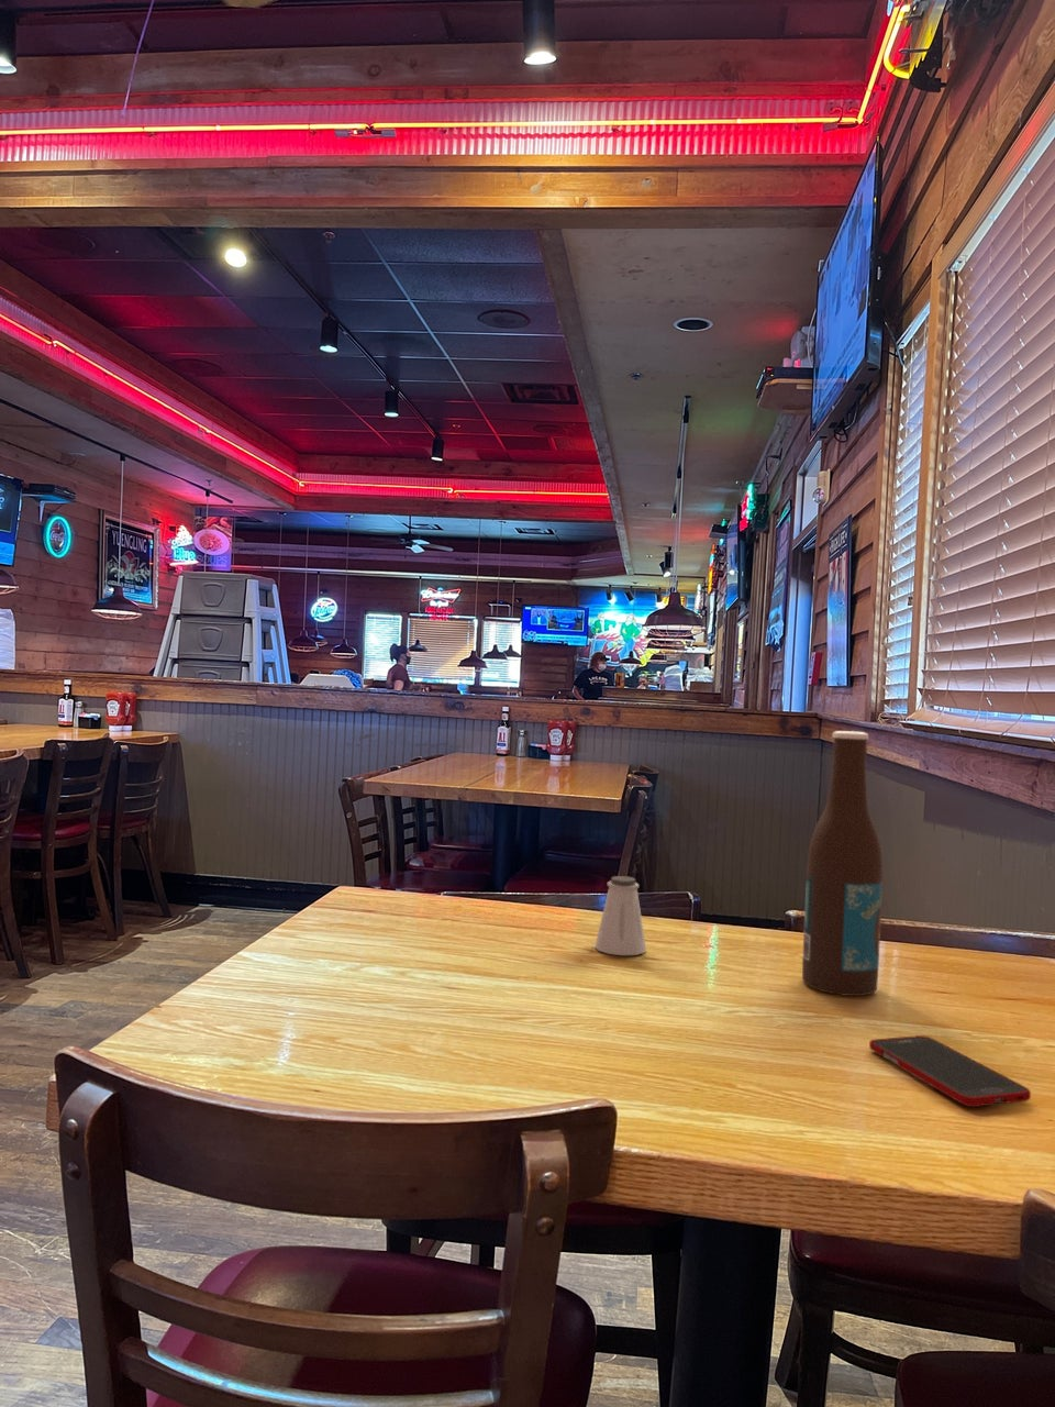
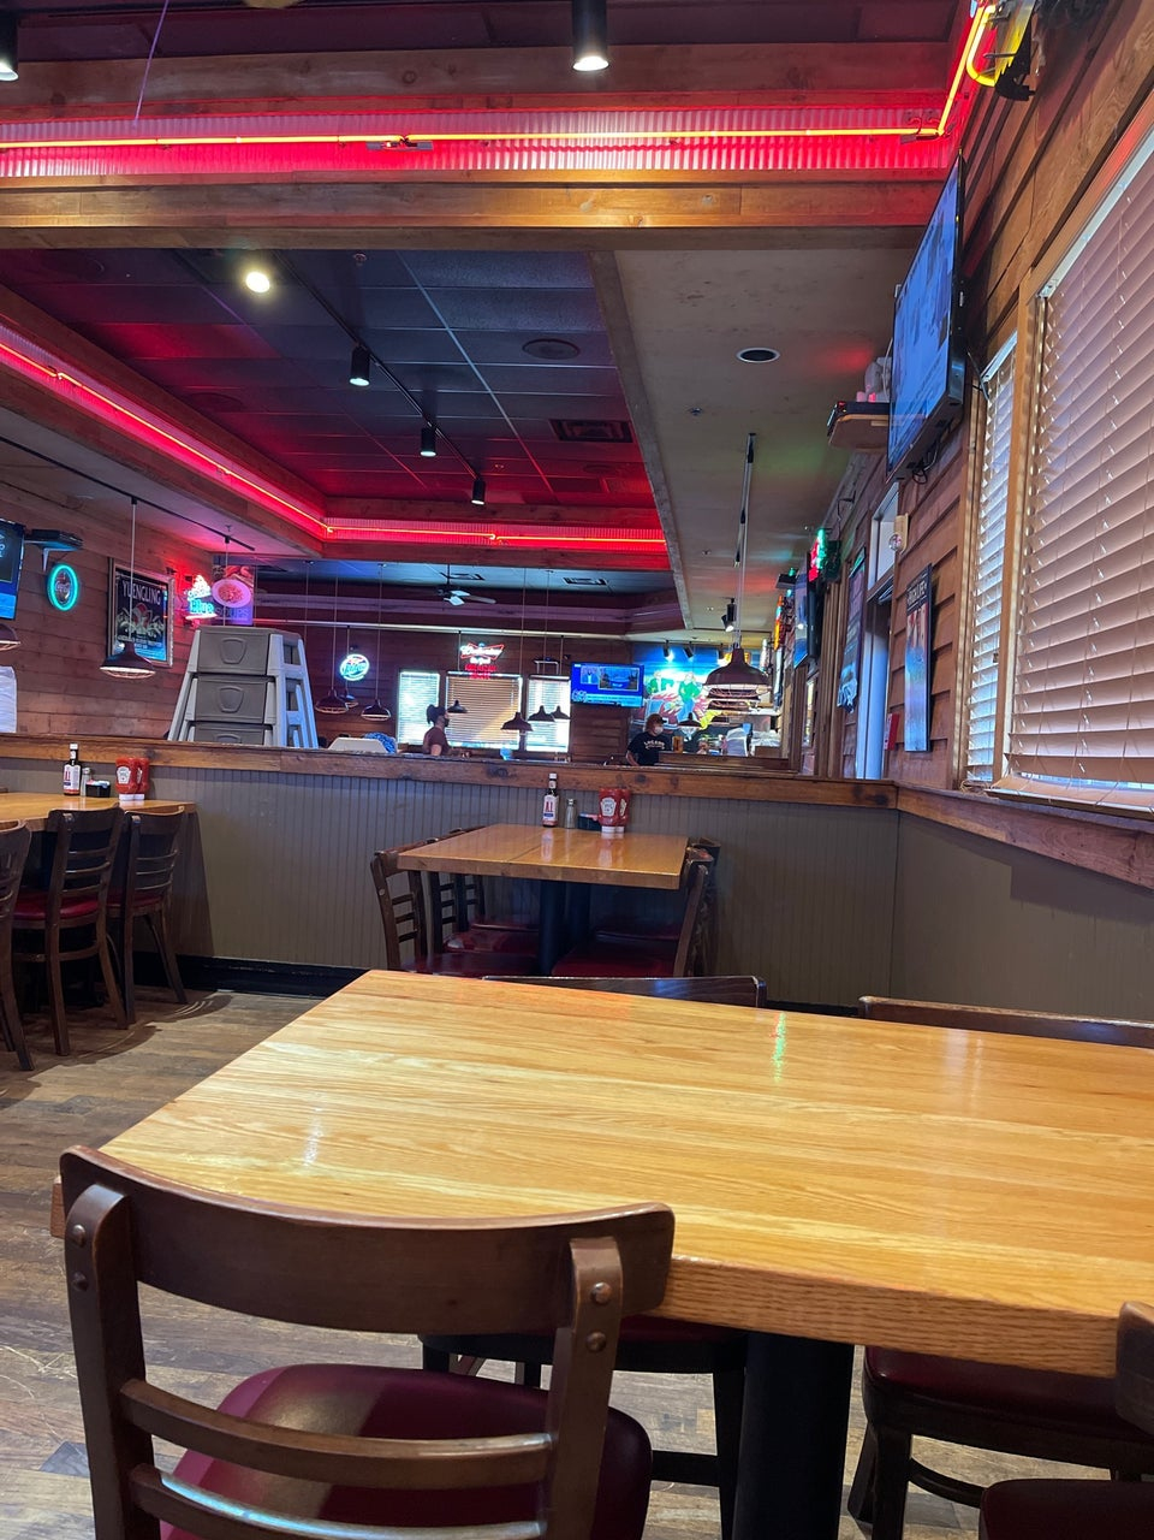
- saltshaker [593,875,647,956]
- beer bottle [801,730,883,997]
- cell phone [868,1035,1032,1108]
